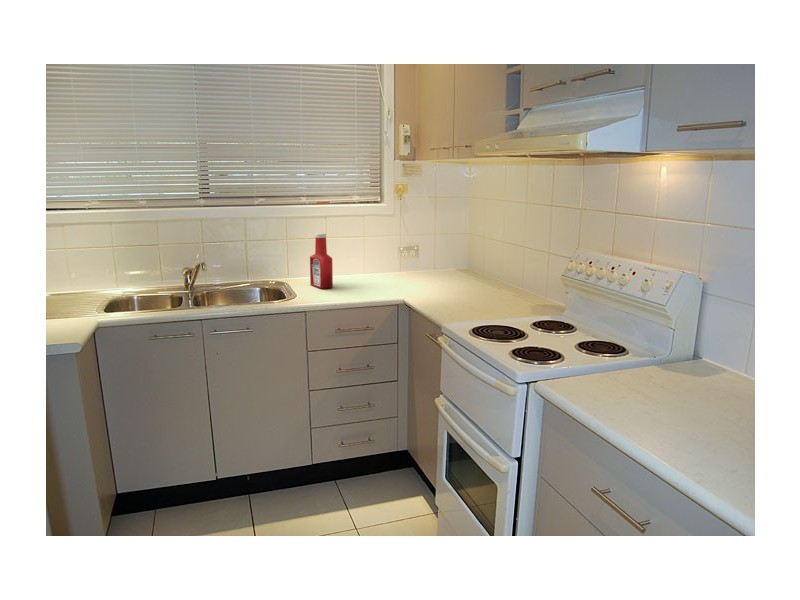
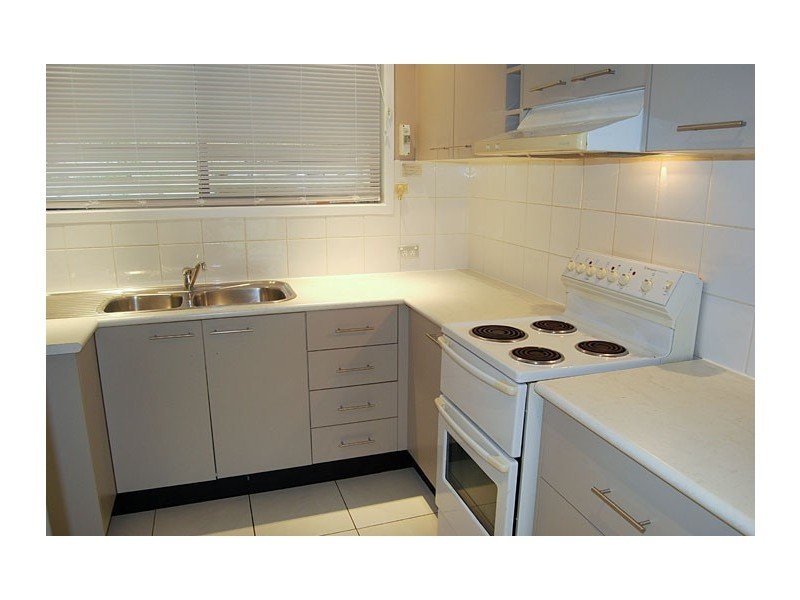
- soap bottle [309,232,334,289]
